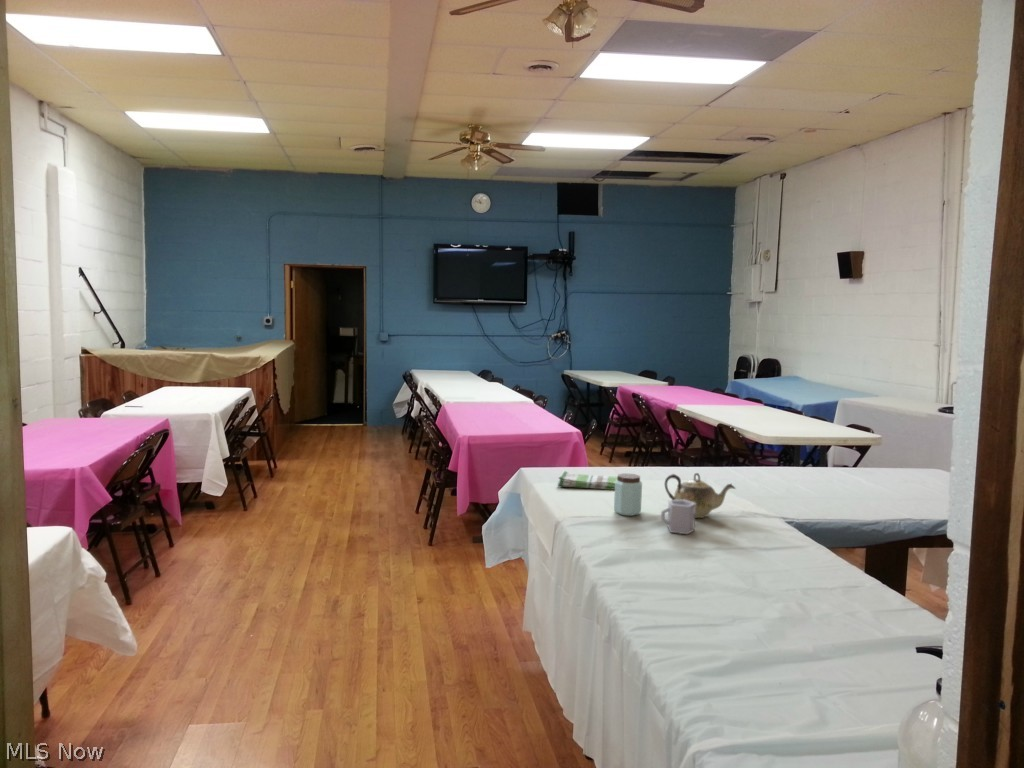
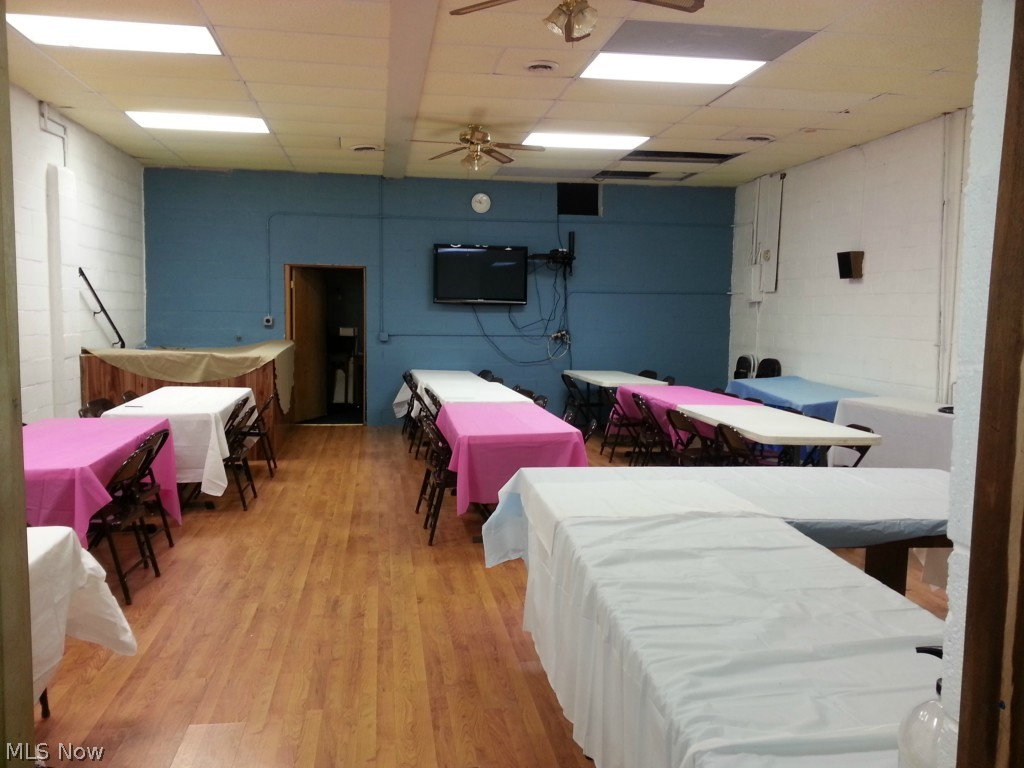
- peanut butter [613,472,643,517]
- dish towel [557,470,618,491]
- cup [660,499,696,535]
- teapot [664,472,737,519]
